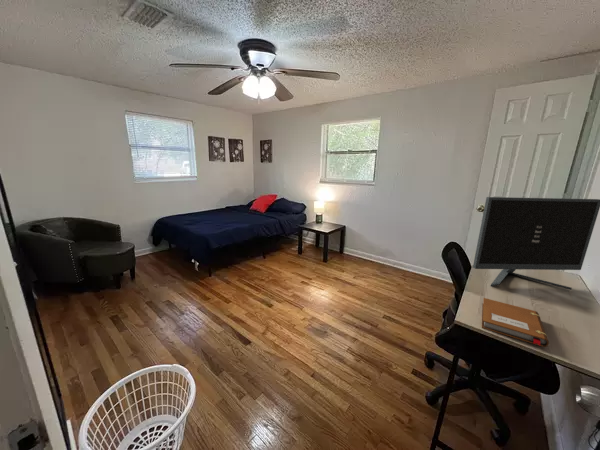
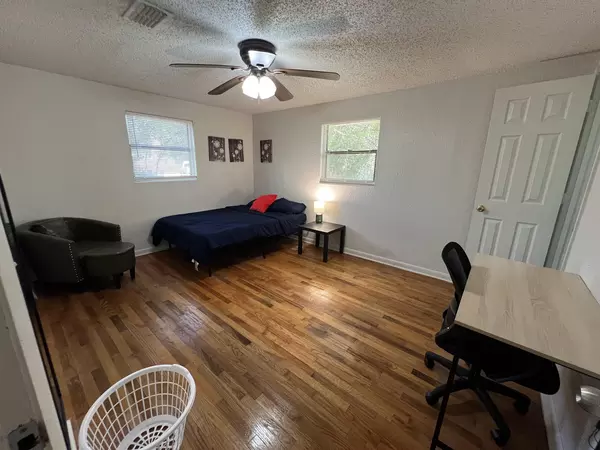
- notebook [481,297,550,348]
- monitor [472,196,600,291]
